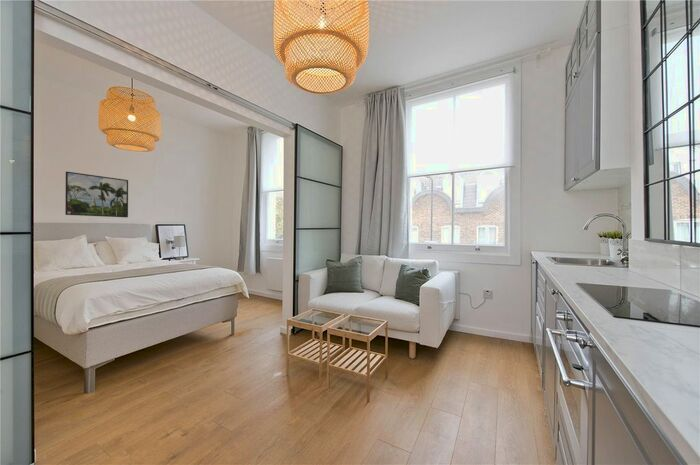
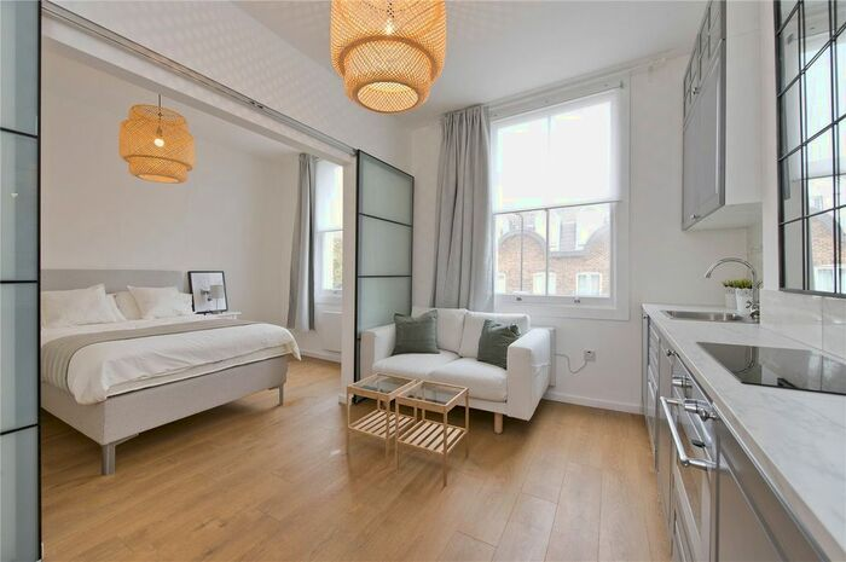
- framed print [64,171,129,218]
